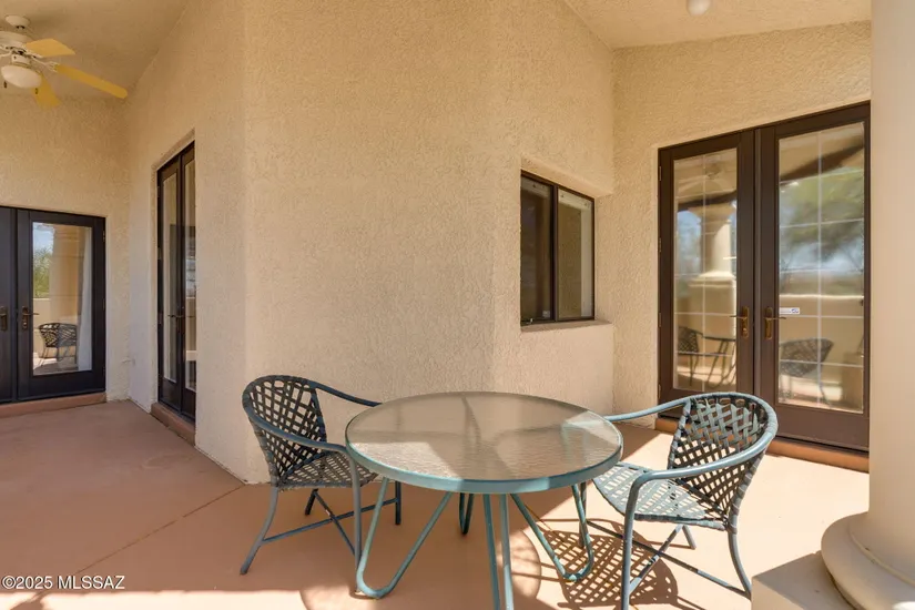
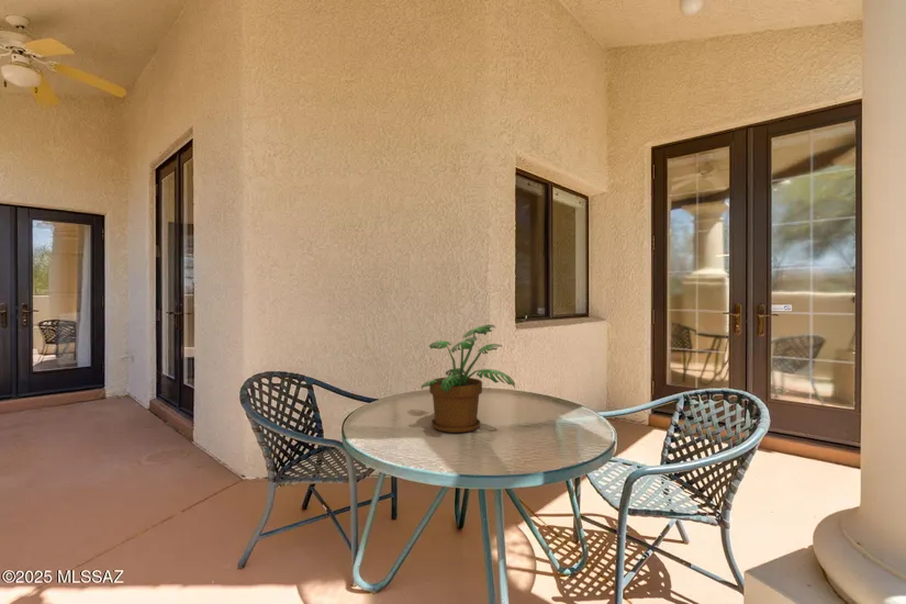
+ potted plant [421,324,516,434]
